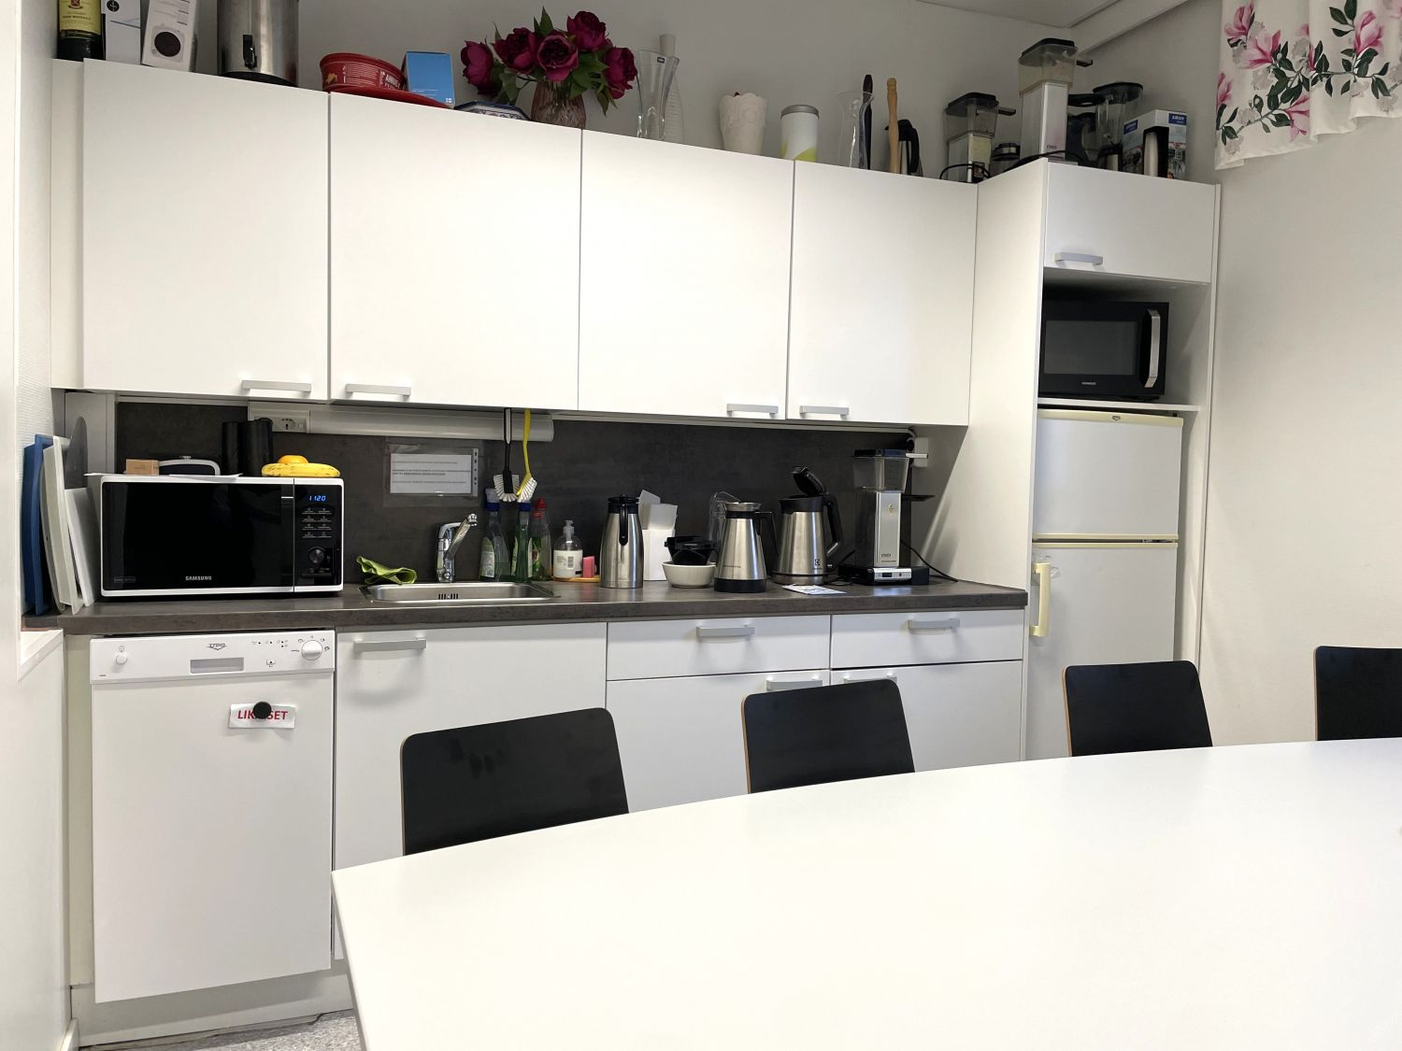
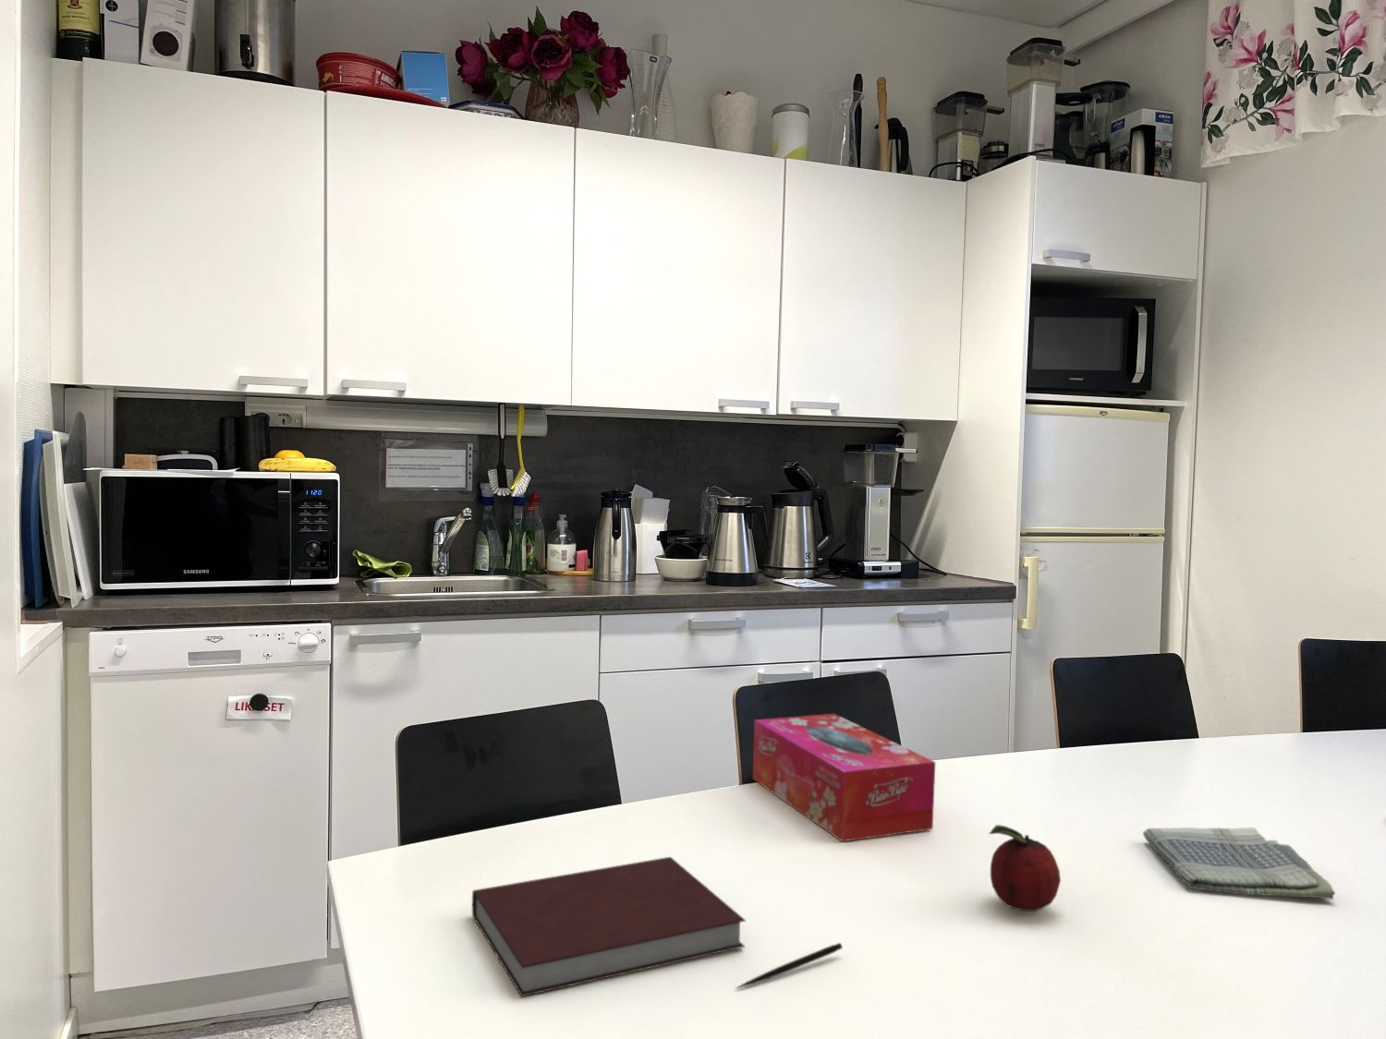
+ pen [736,942,844,989]
+ notebook [471,856,746,998]
+ dish towel [1142,826,1336,900]
+ tissue box [752,713,936,843]
+ fruit [988,824,1062,912]
